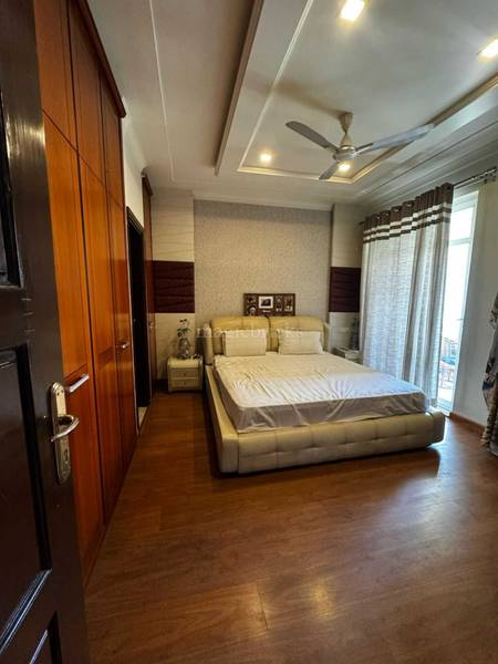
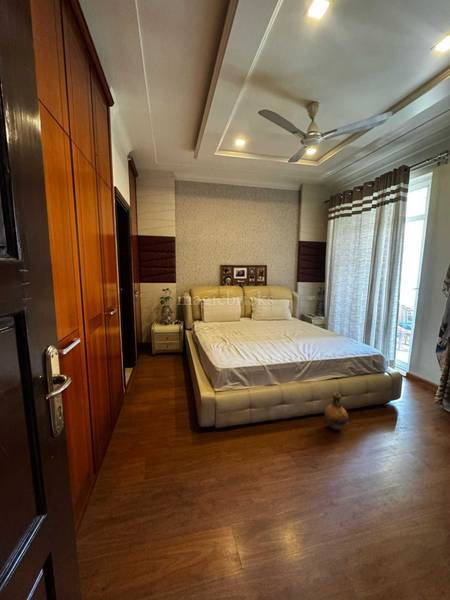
+ ceramic jug [323,392,349,431]
